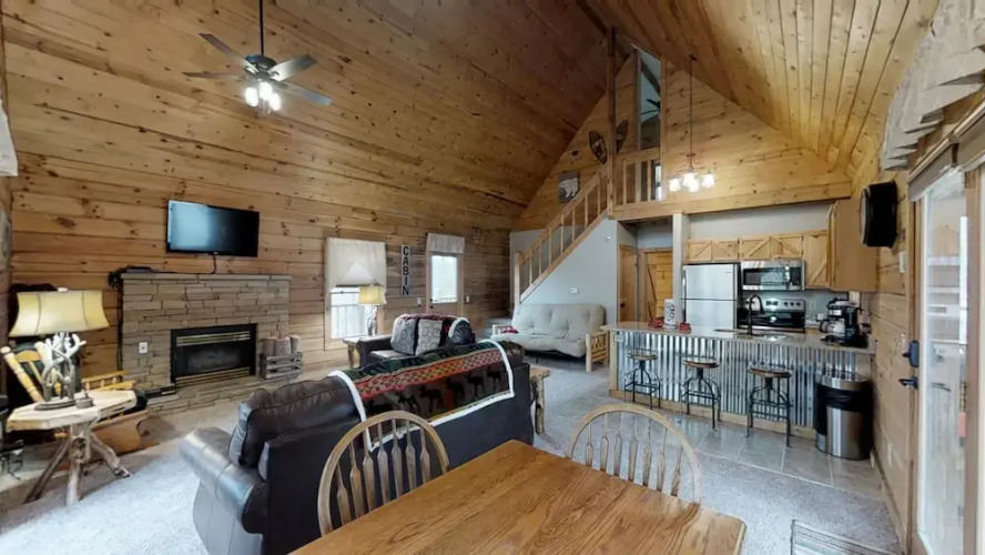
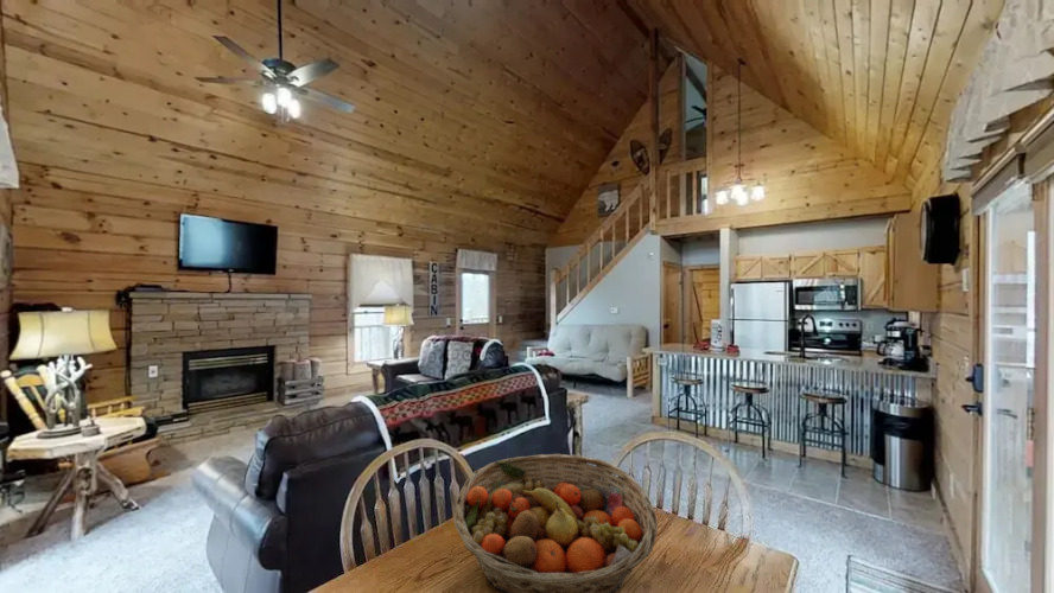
+ fruit basket [452,453,659,593]
